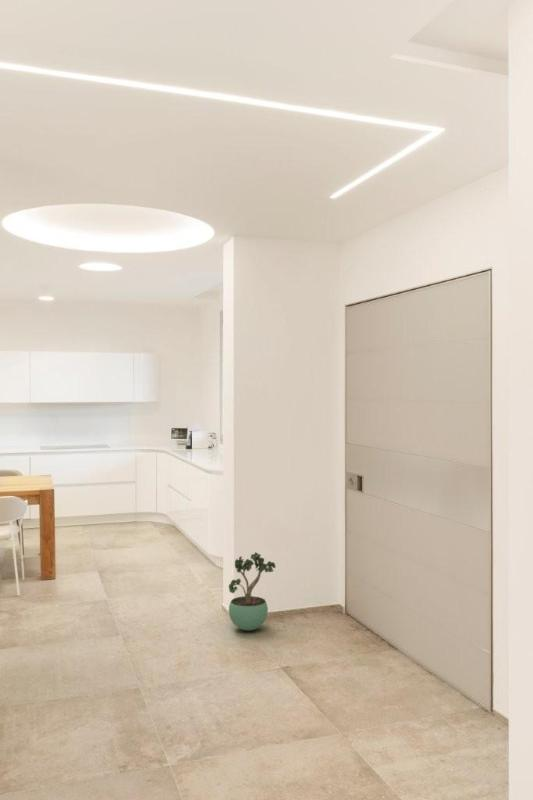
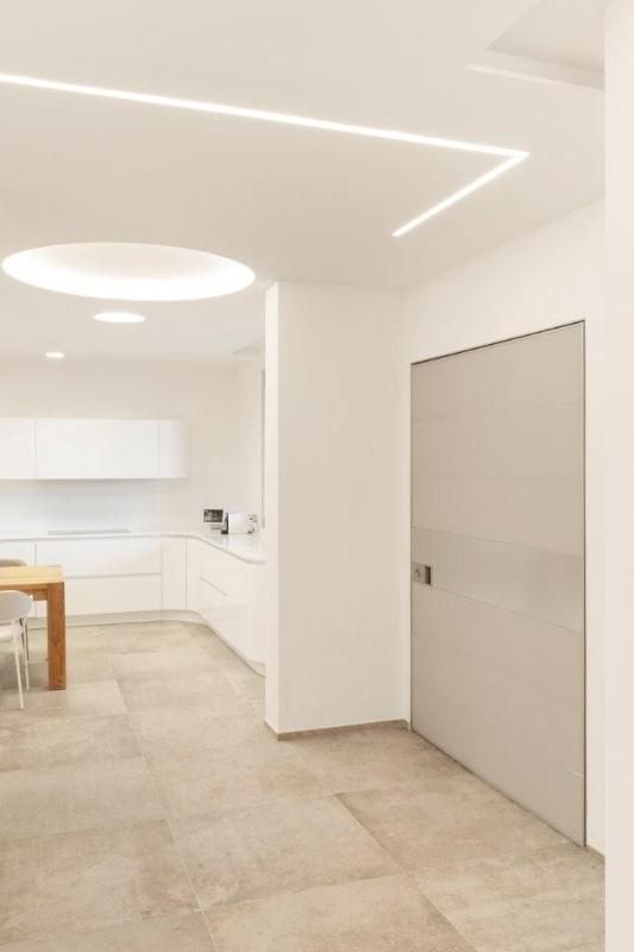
- potted plant [228,551,277,632]
